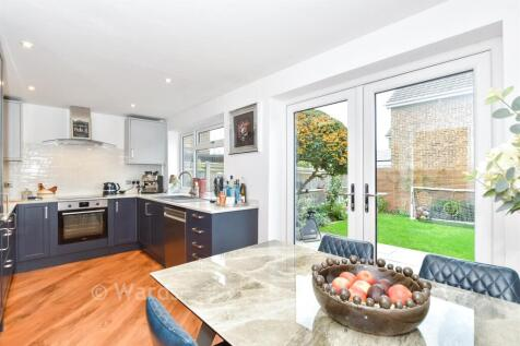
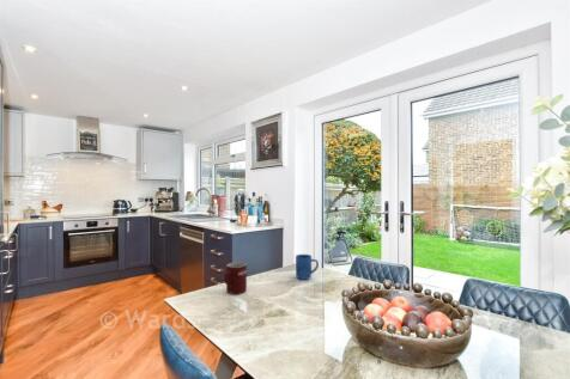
+ mug [295,253,320,281]
+ mug [223,261,248,295]
